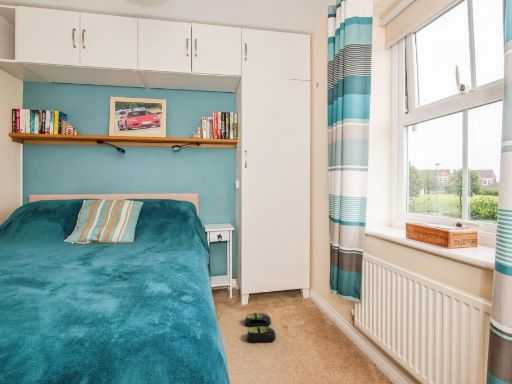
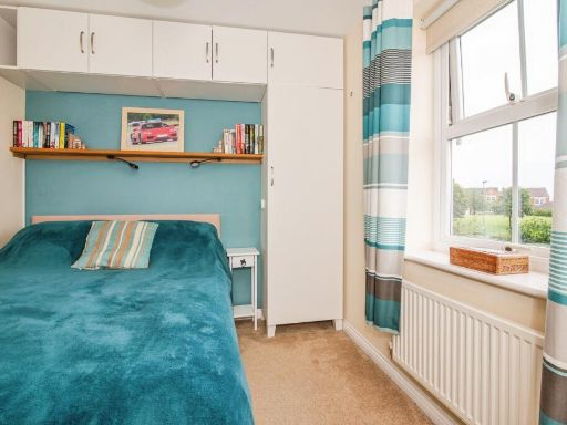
- slippers [244,312,277,343]
